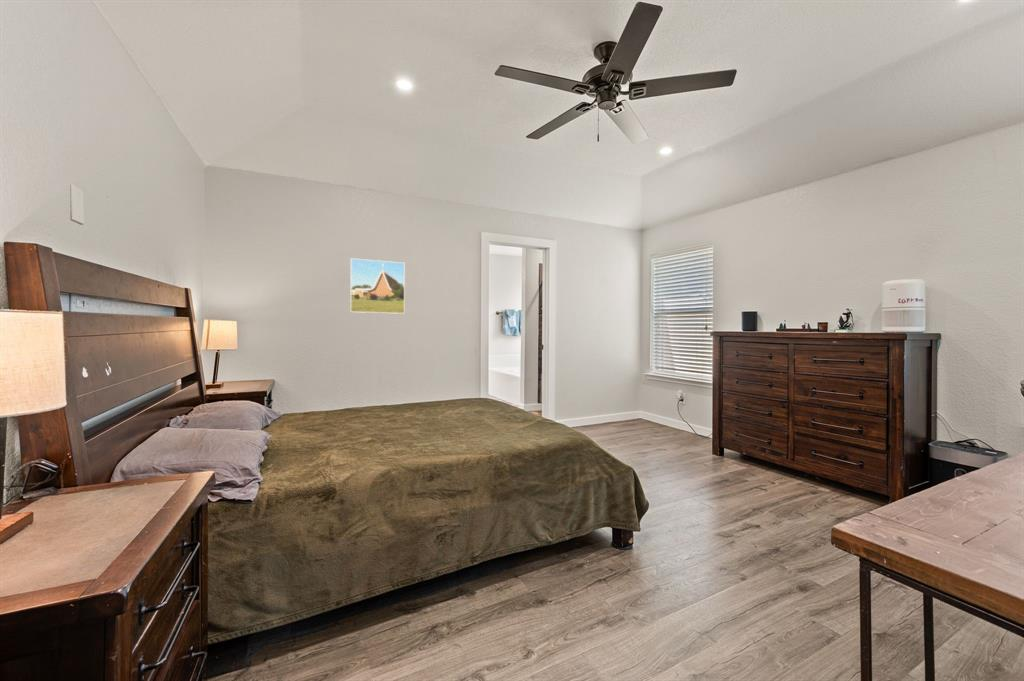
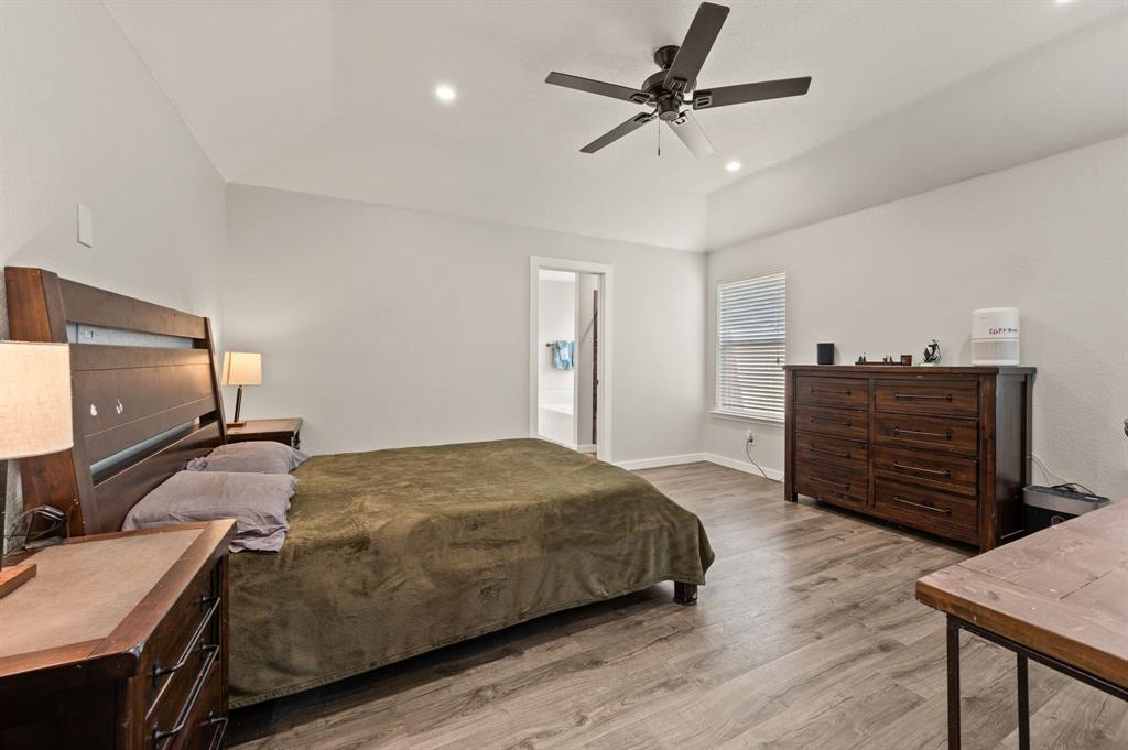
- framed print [349,257,406,315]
